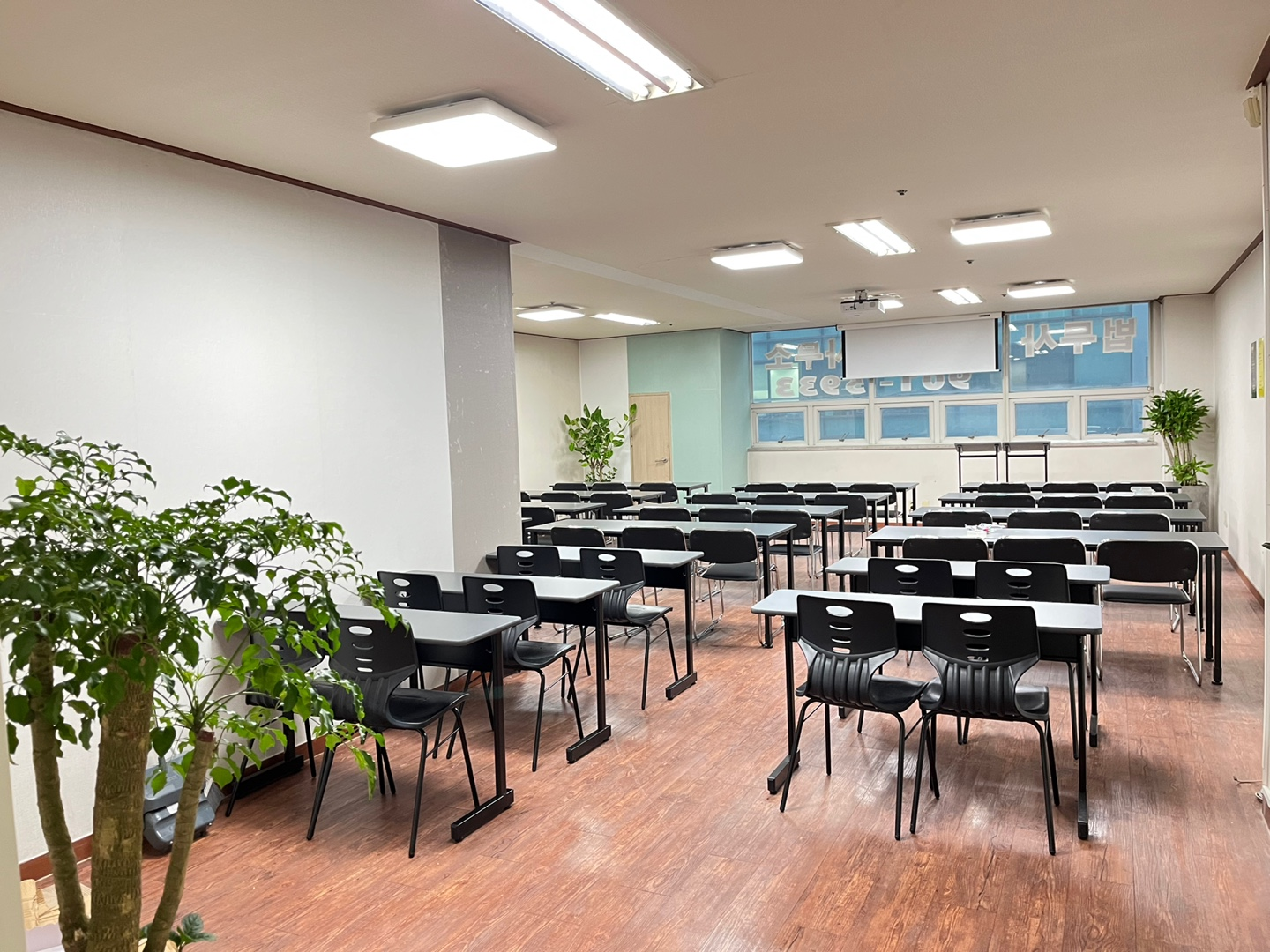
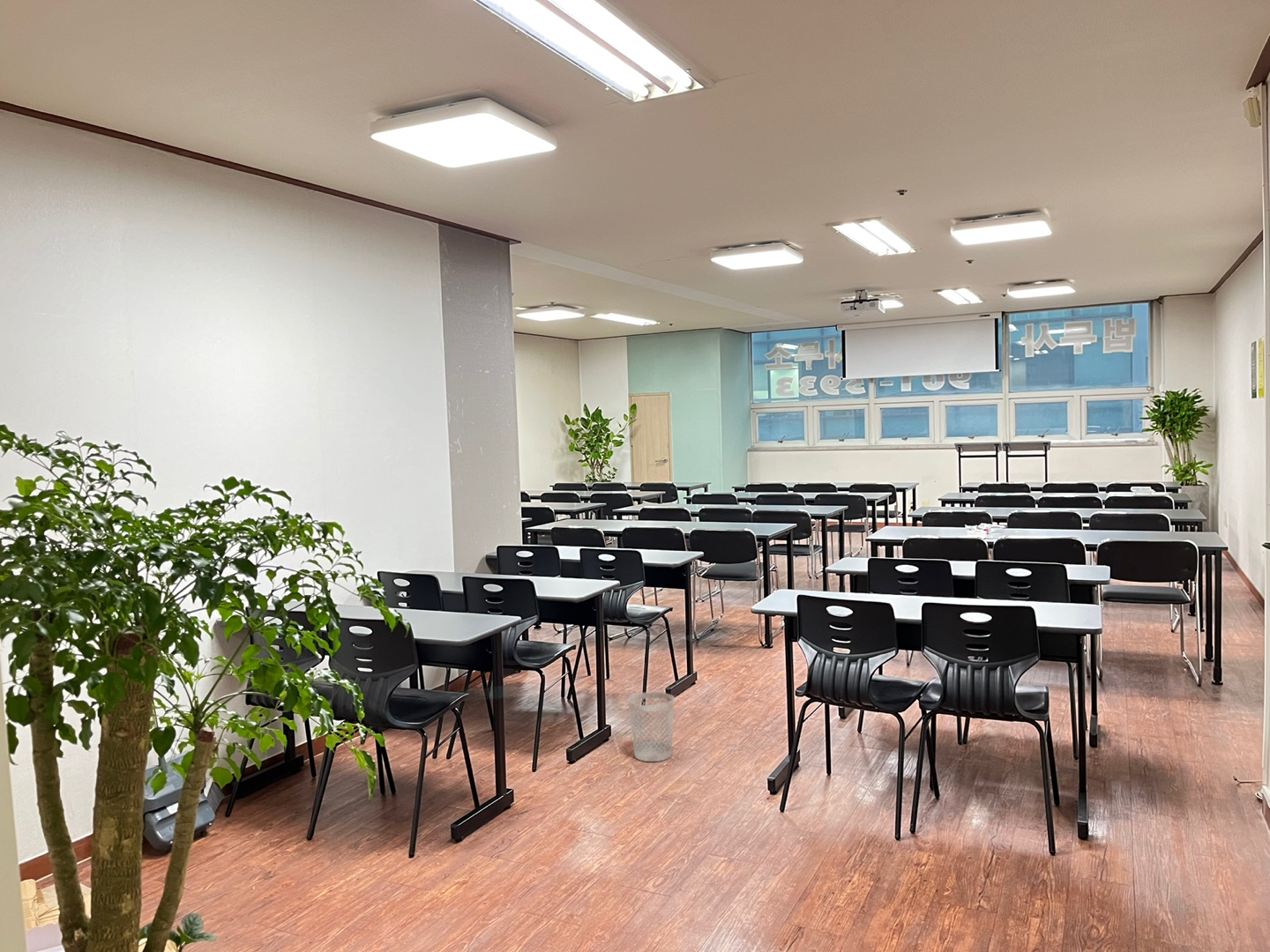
+ wastebasket [627,691,676,762]
